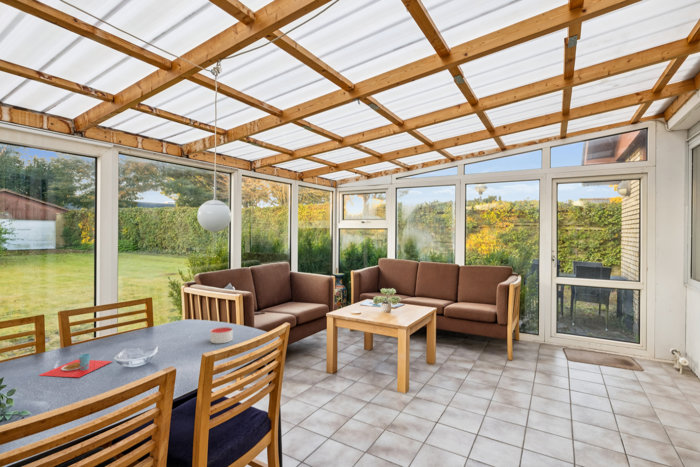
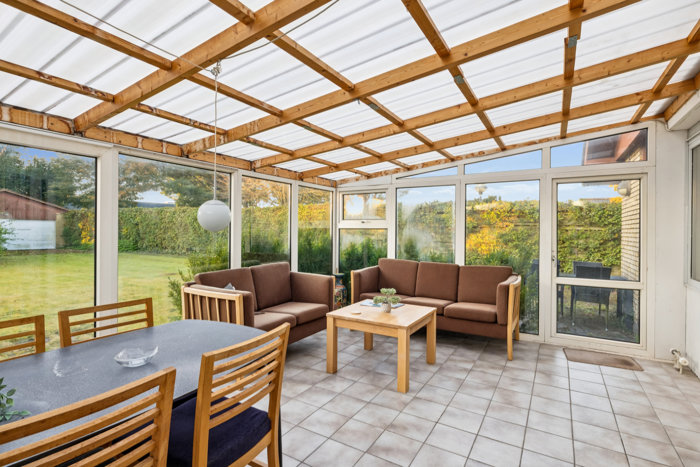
- candle [209,326,234,344]
- placemat [38,353,113,378]
